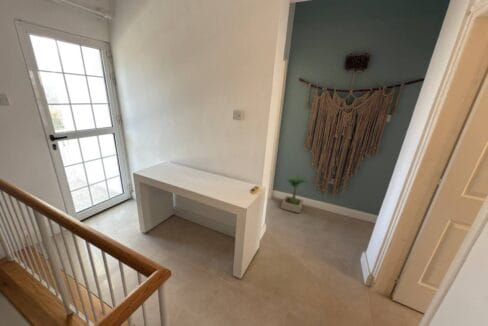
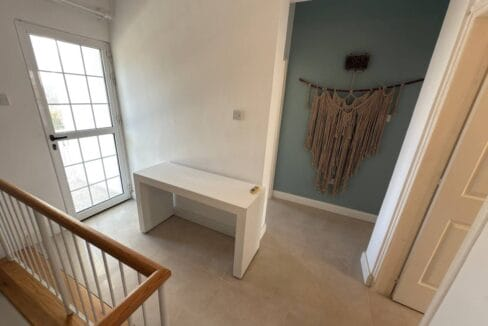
- potted plant [280,173,307,214]
